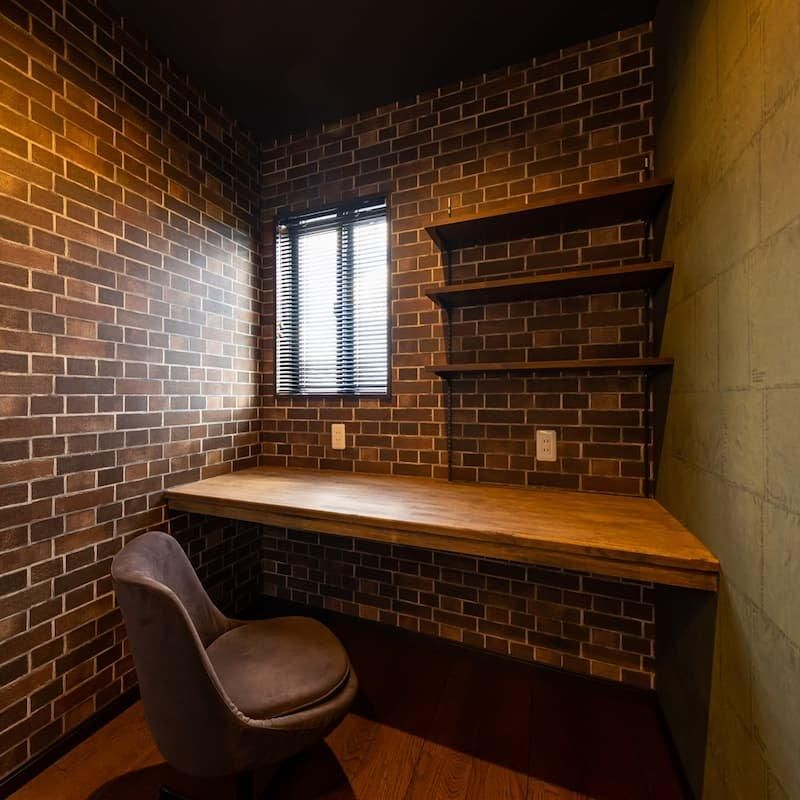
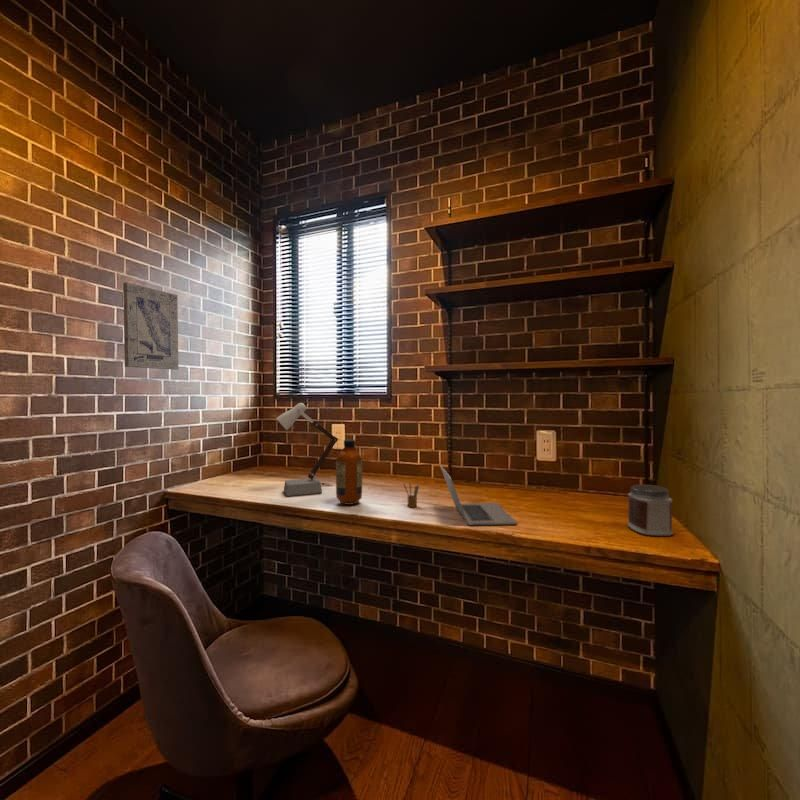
+ desk lamp [275,399,339,497]
+ jar [627,483,674,537]
+ bottle [335,438,363,506]
+ laptop [439,464,518,526]
+ wall art [122,281,179,371]
+ pencil box [402,482,420,508]
